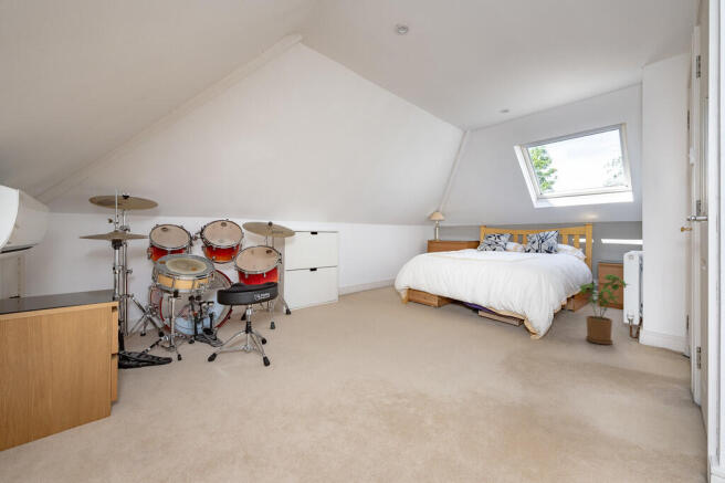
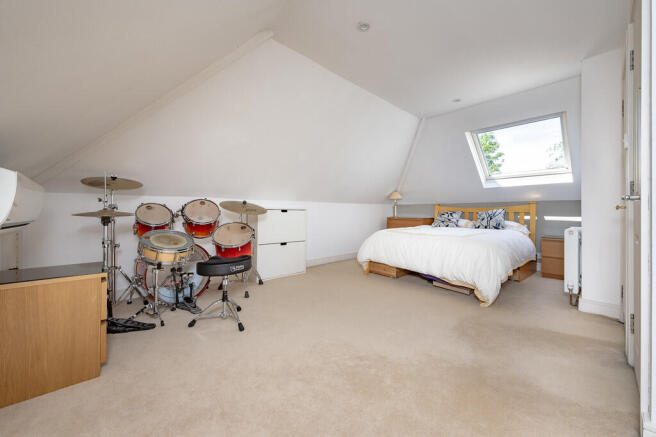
- house plant [579,273,631,345]
